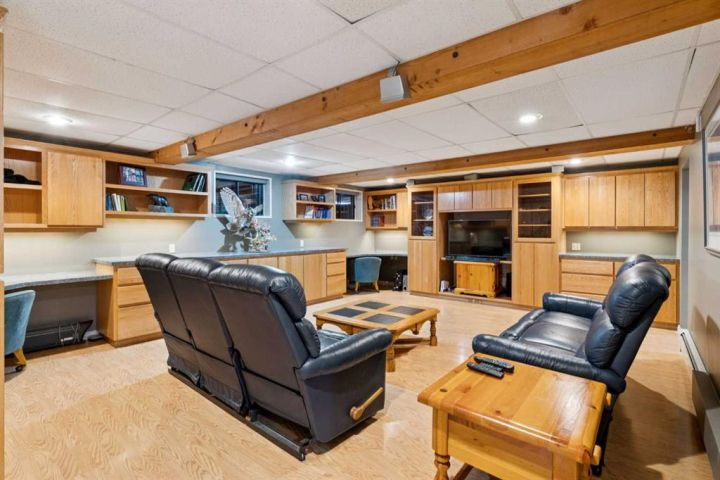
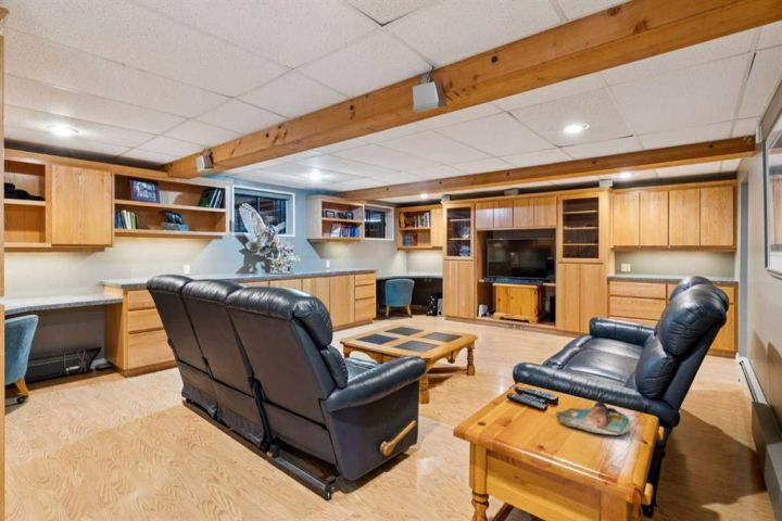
+ magazine [555,398,630,436]
